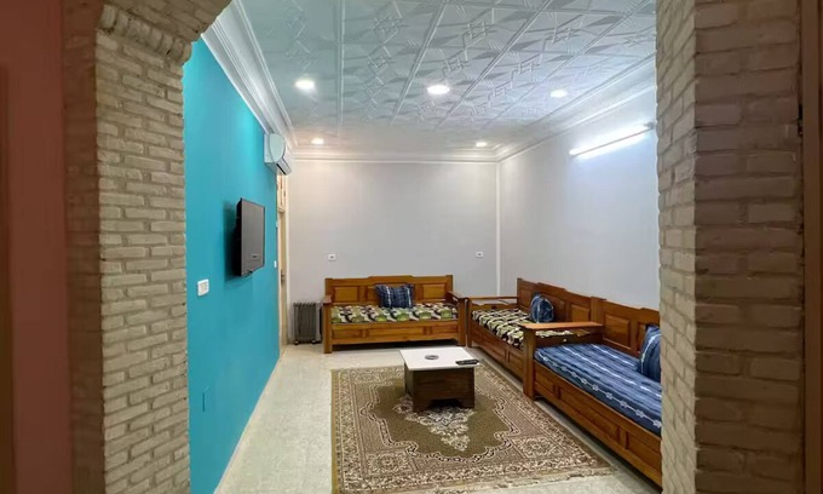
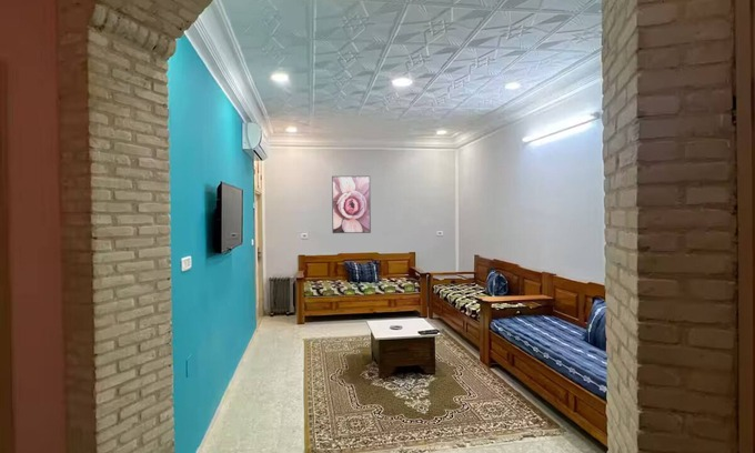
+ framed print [331,175,372,234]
